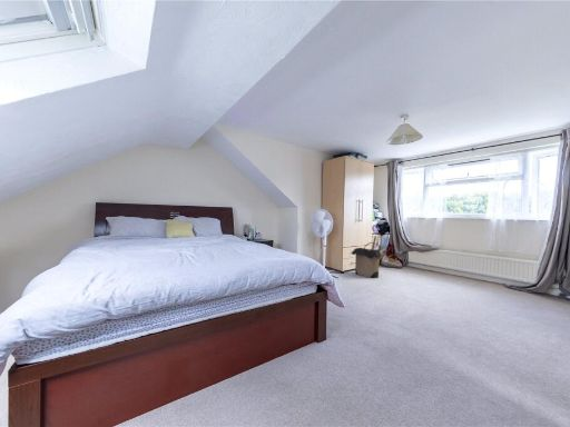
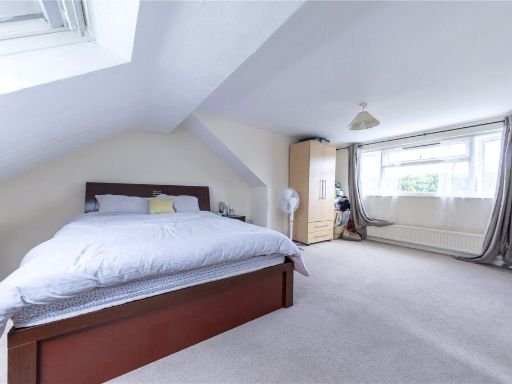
- laundry hamper [351,241,383,279]
